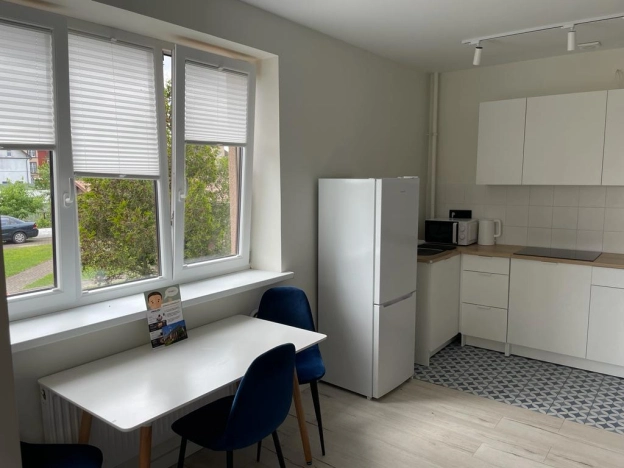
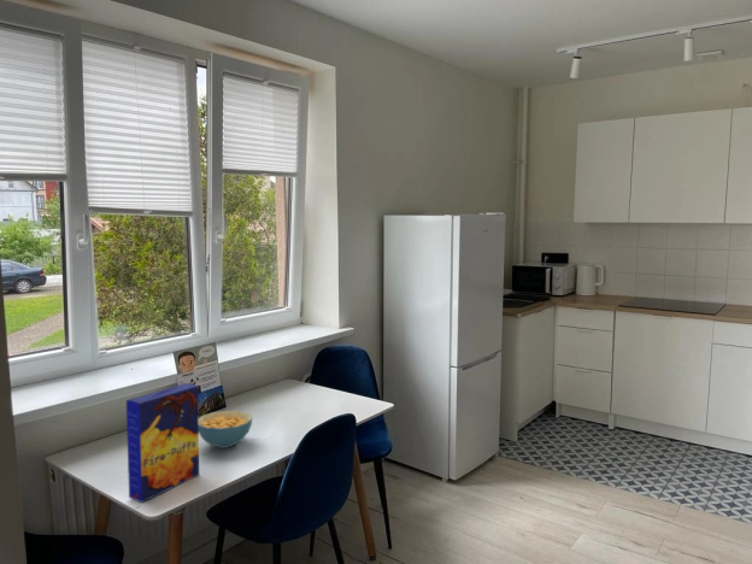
+ cereal bowl [198,410,253,450]
+ cereal box [125,382,200,504]
